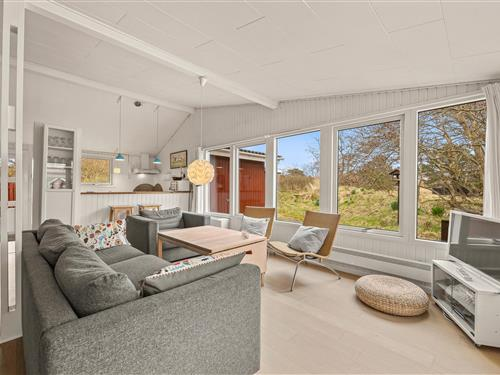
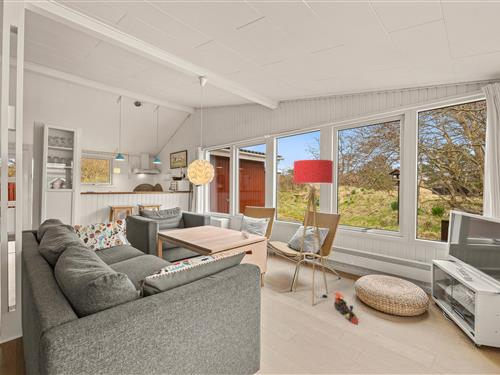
+ toy train [332,292,359,325]
+ floor lamp [293,159,334,306]
